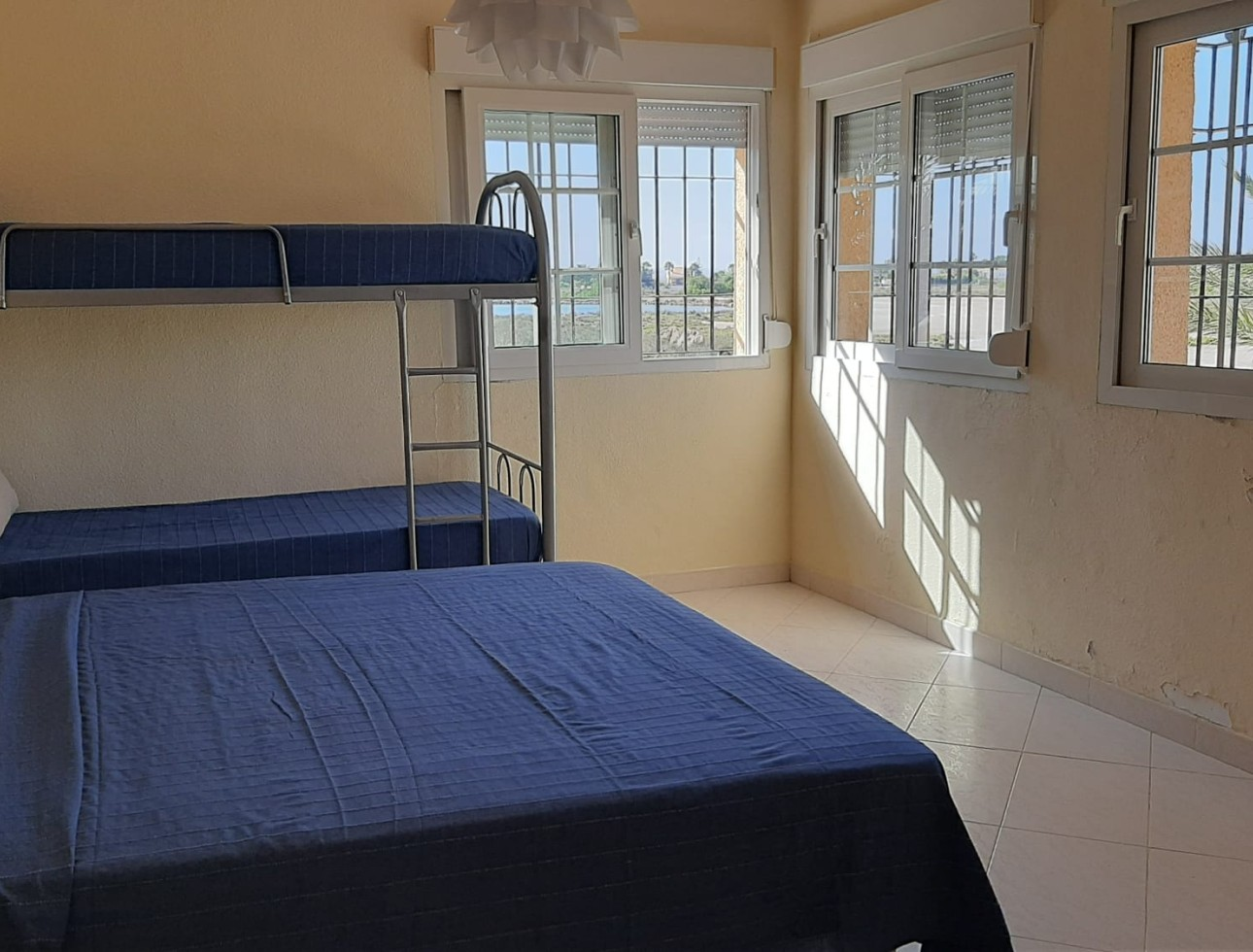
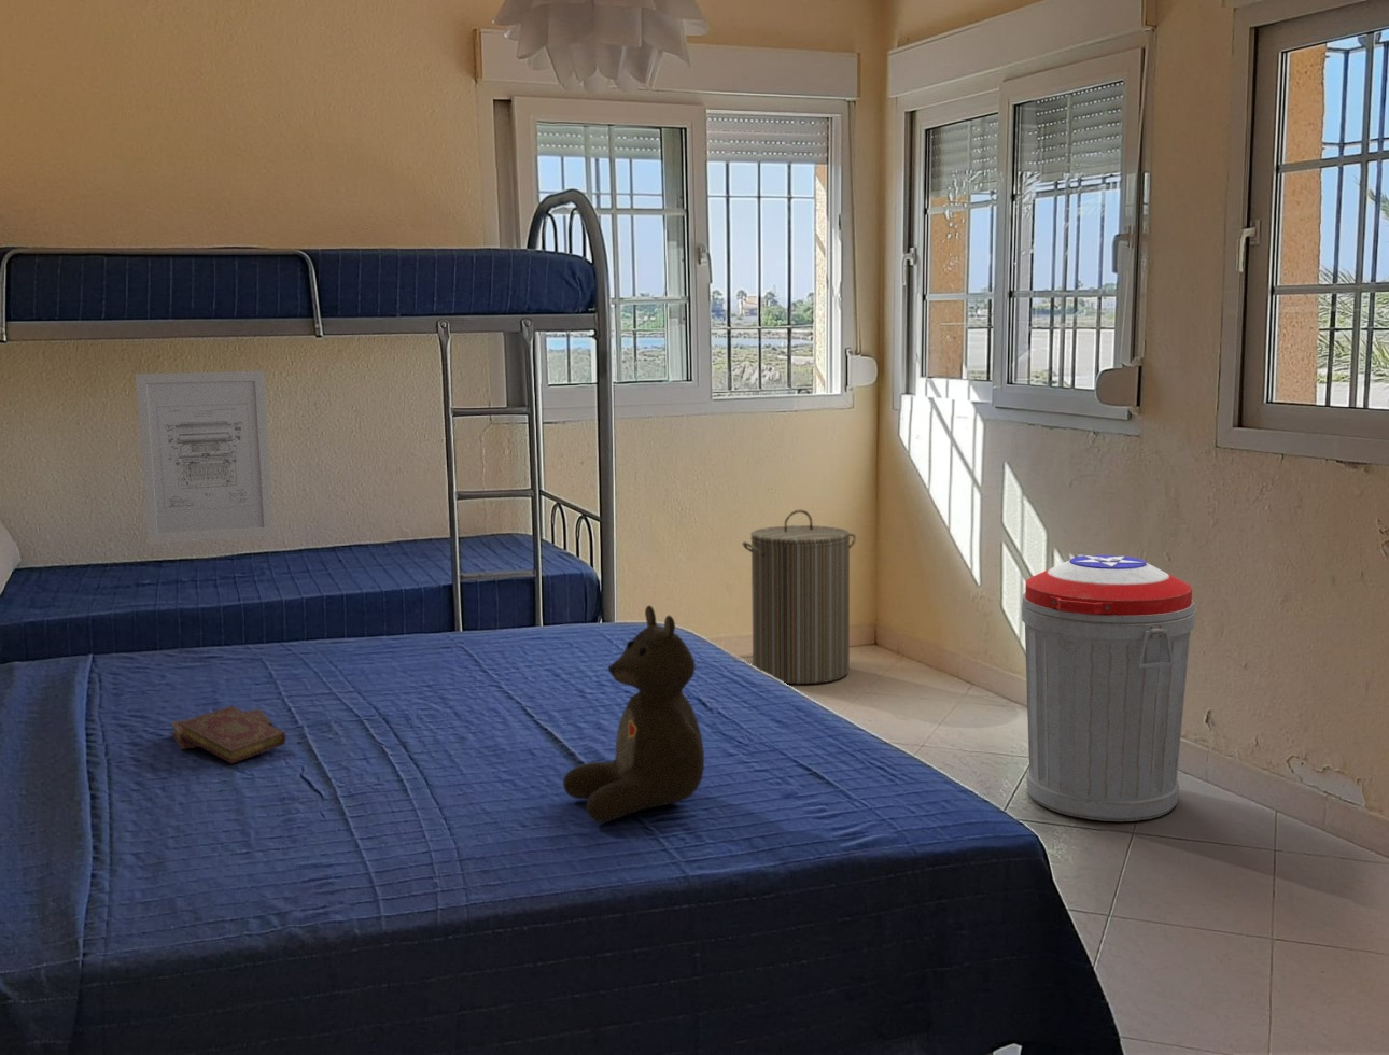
+ laundry hamper [742,509,857,685]
+ wall art [134,370,276,546]
+ trash can [1021,554,1196,822]
+ book [170,705,287,765]
+ teddy bear [562,604,705,823]
